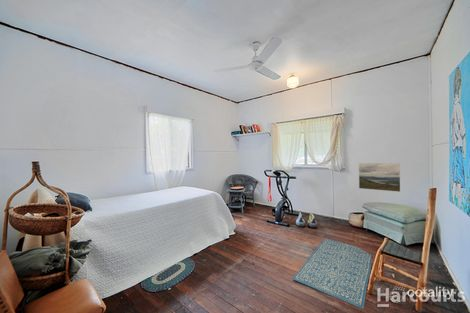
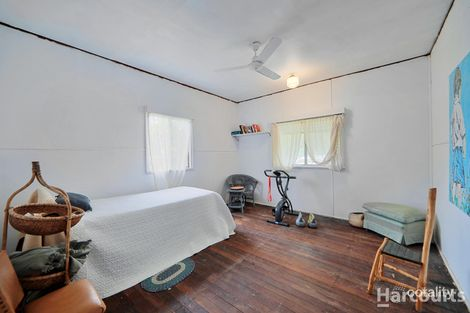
- rug [292,237,373,310]
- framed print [358,162,401,193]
